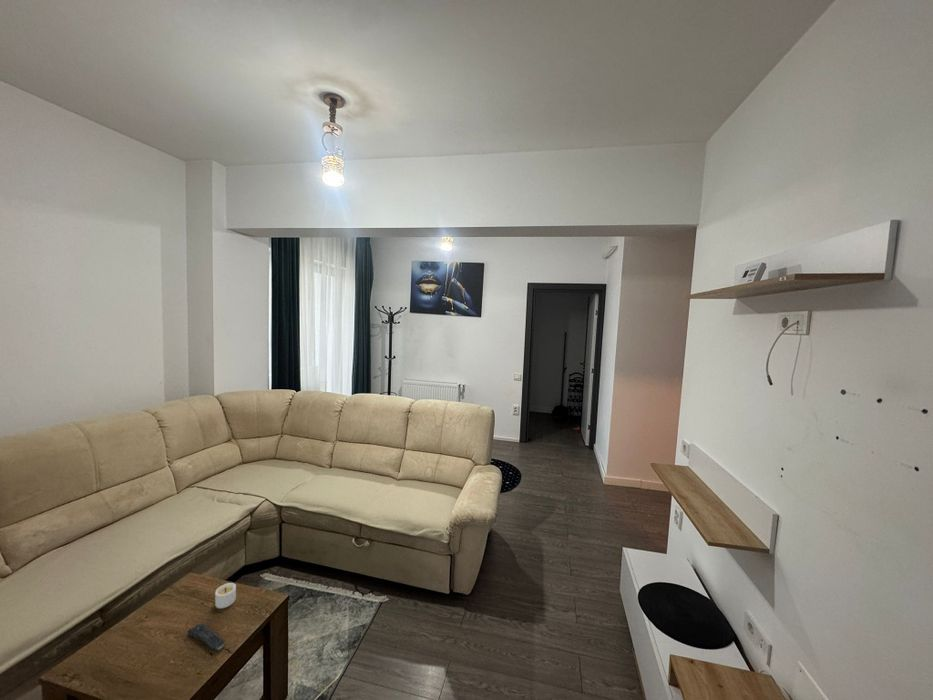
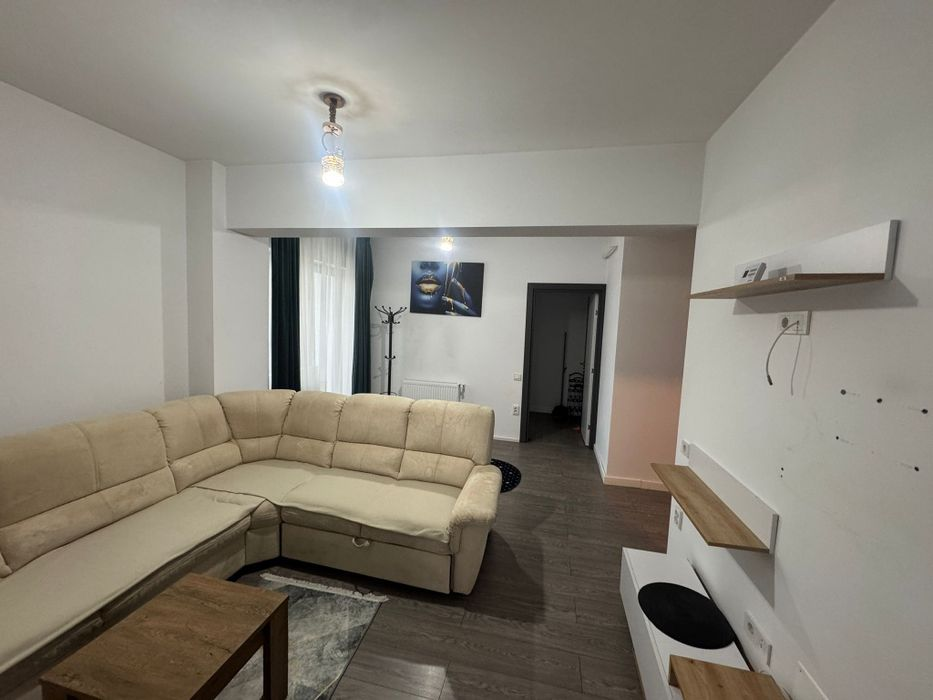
- candle [214,582,237,609]
- remote control [187,621,226,651]
